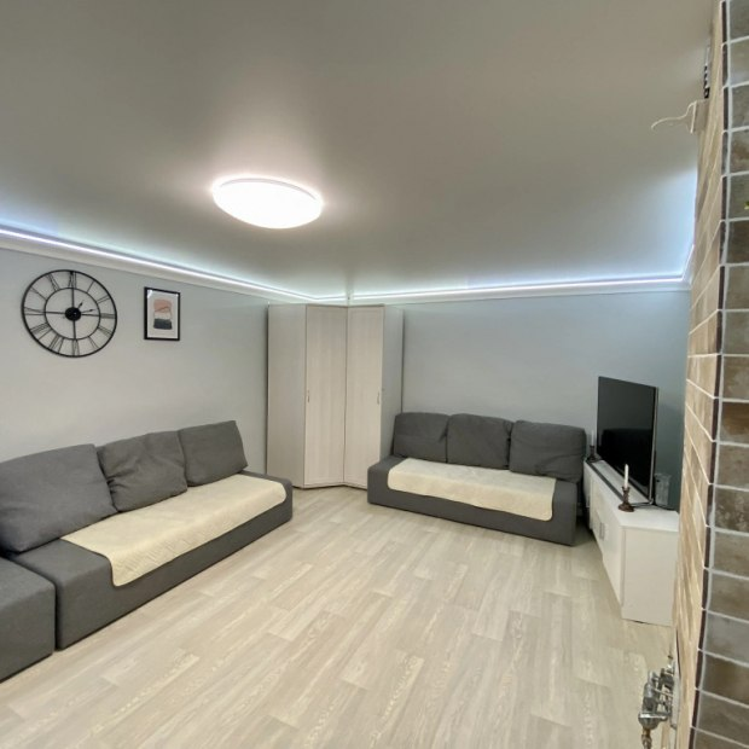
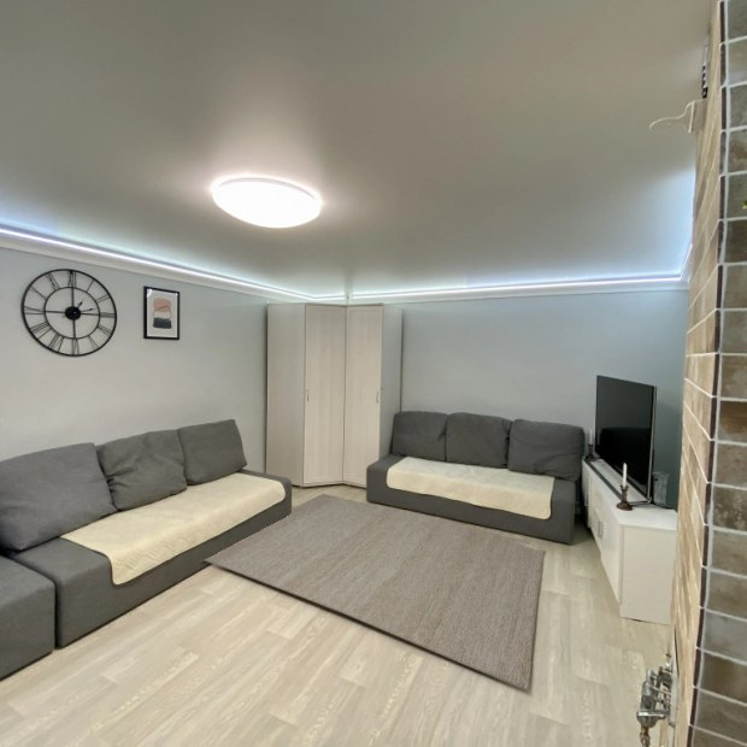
+ rug [204,493,547,692]
